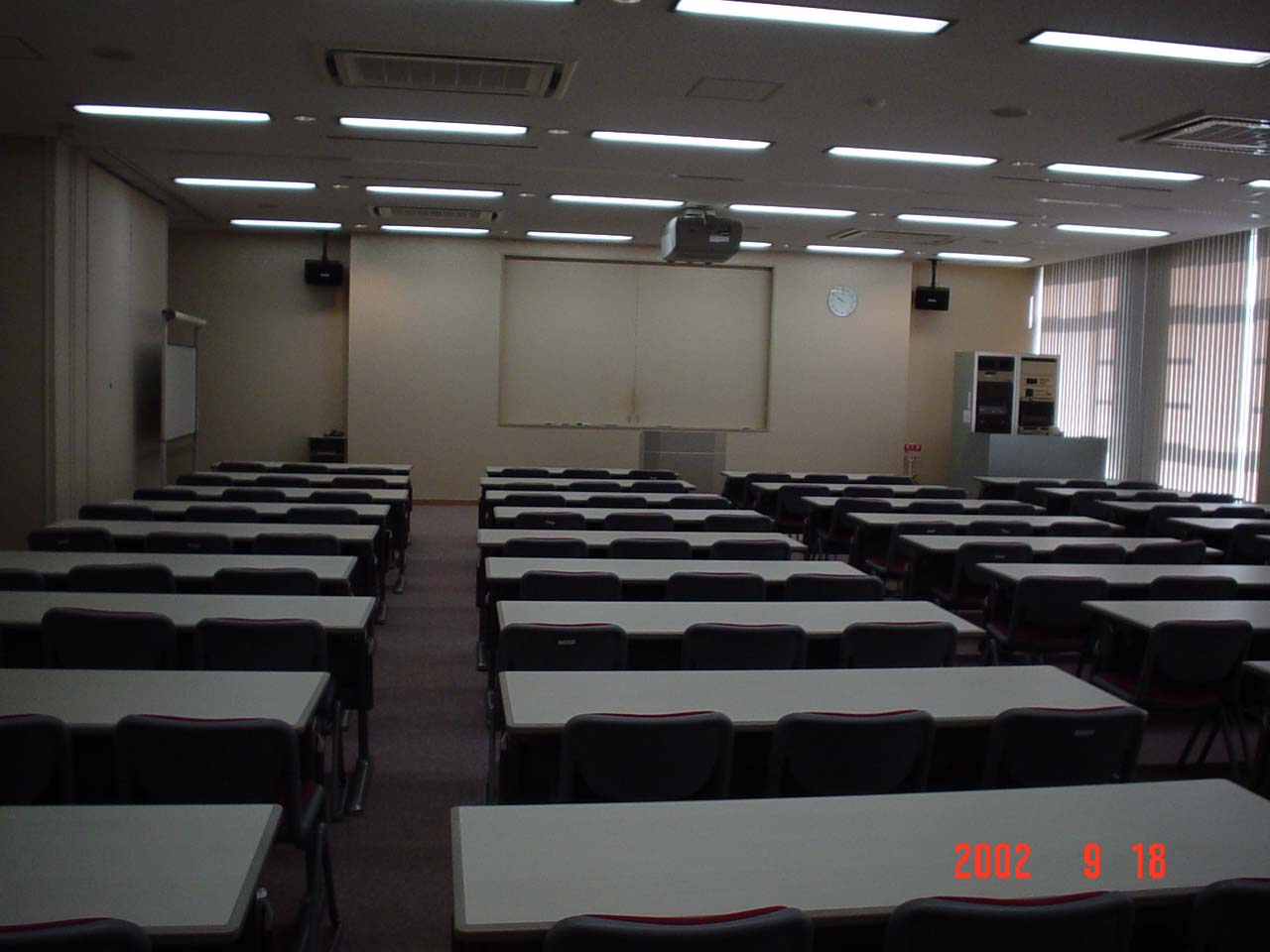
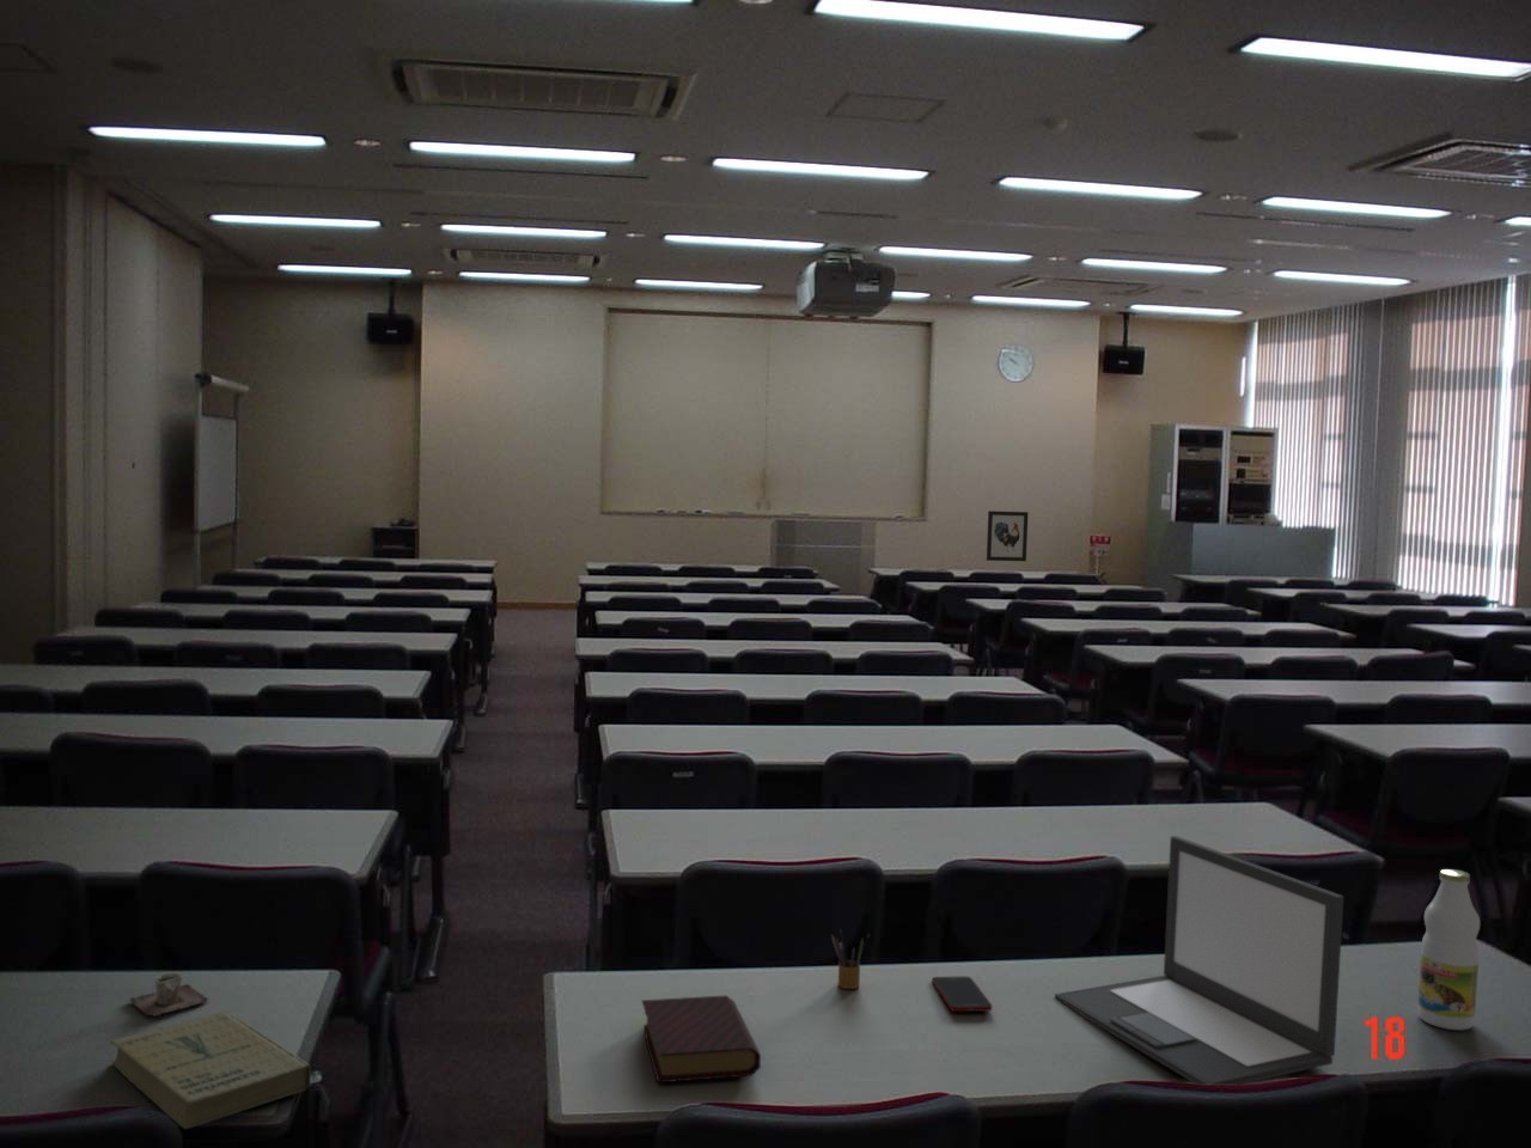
+ cup [129,972,210,1018]
+ book [641,994,762,1084]
+ bottle [1416,868,1480,1031]
+ cell phone [931,976,993,1013]
+ laptop [1054,834,1344,1085]
+ pencil box [831,927,870,990]
+ book [110,1011,312,1130]
+ wall art [986,509,1030,562]
